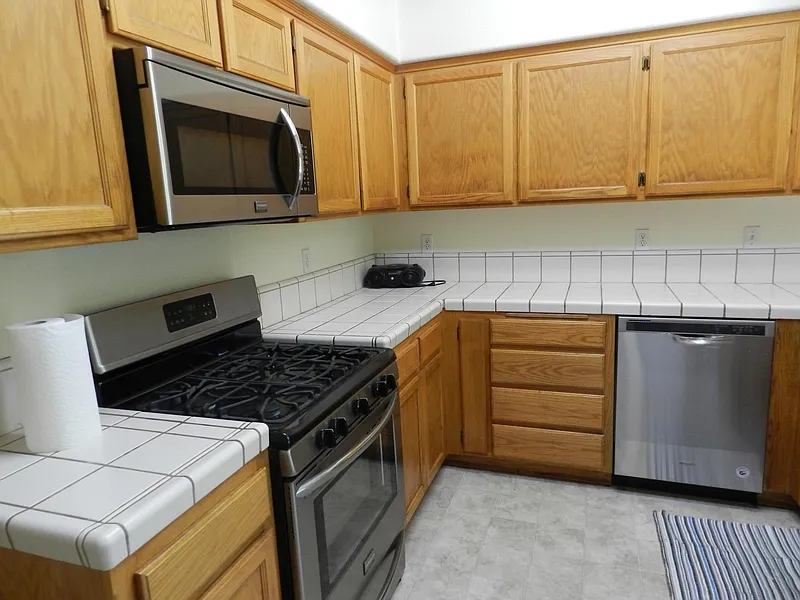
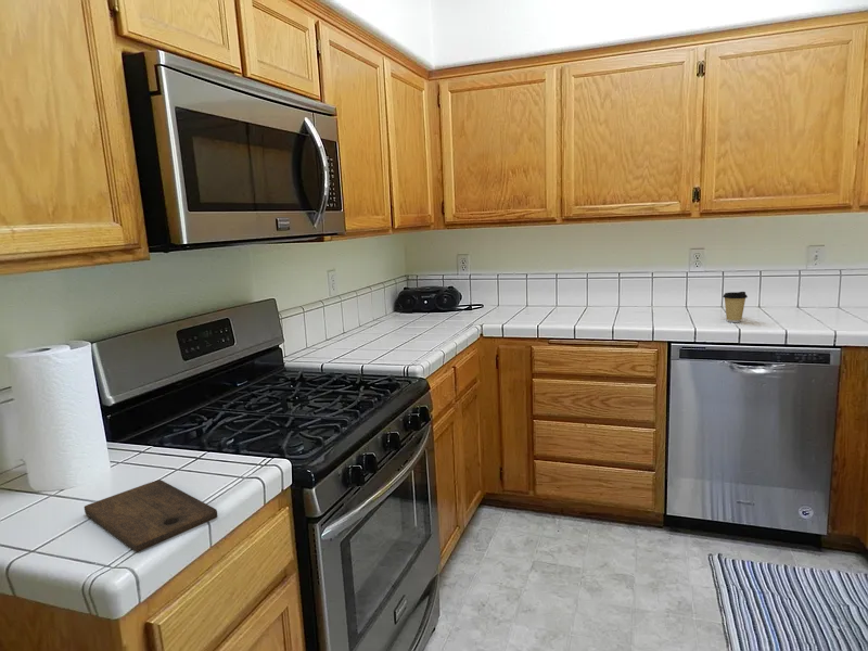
+ cutting board [84,478,219,553]
+ coffee cup [722,291,749,323]
